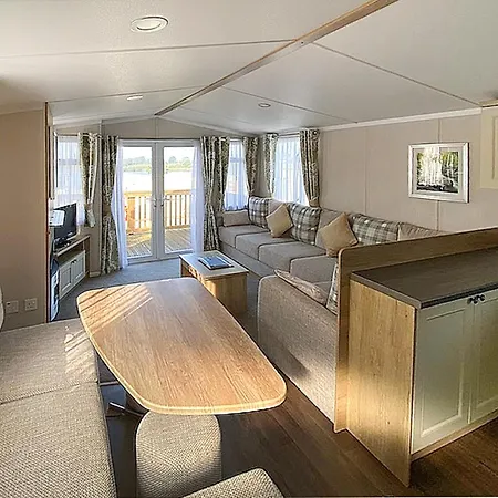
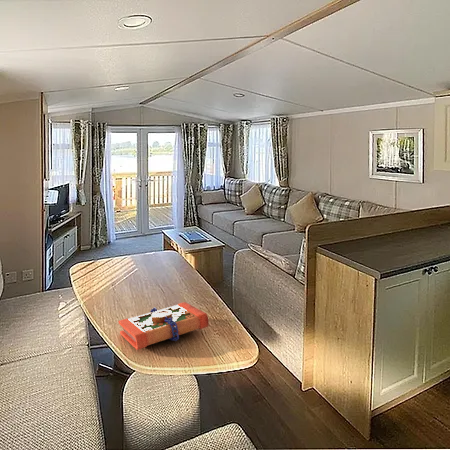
+ book [118,301,210,351]
